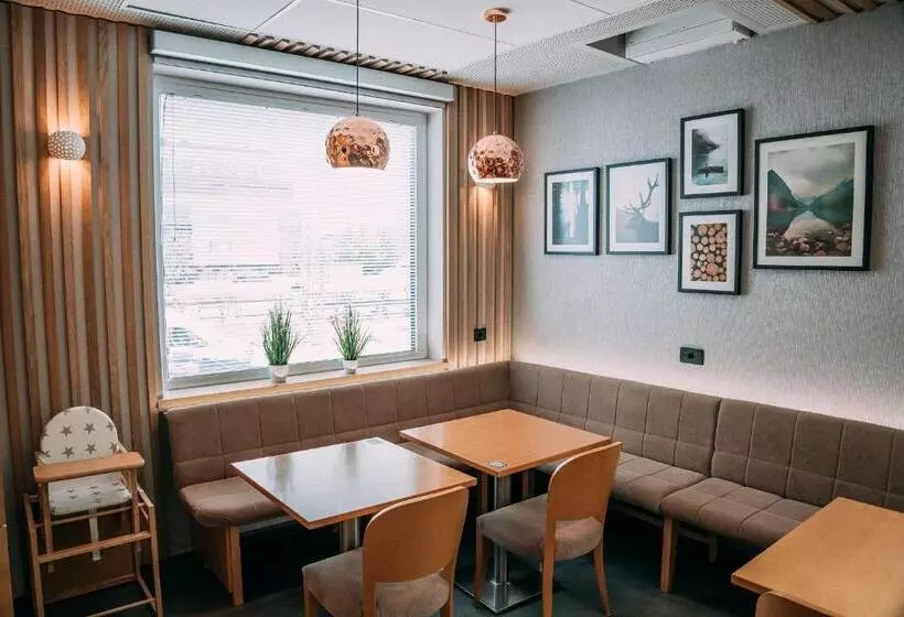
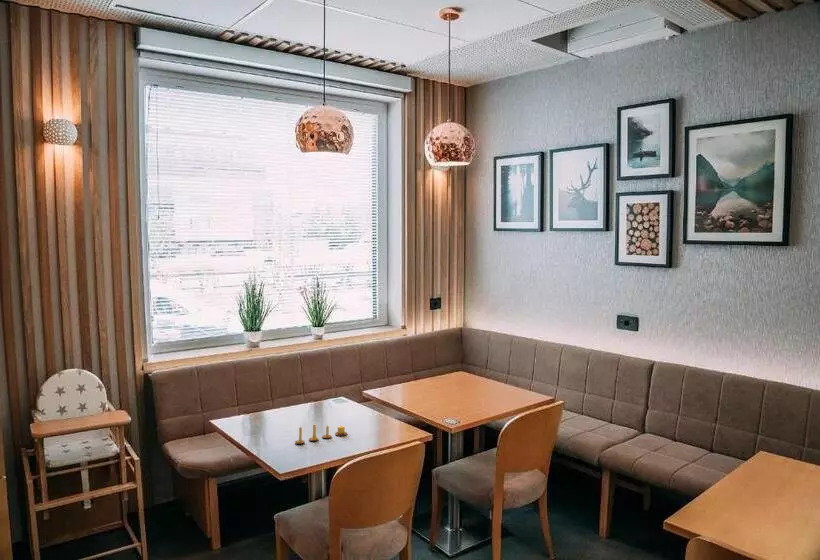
+ candle [294,424,348,445]
